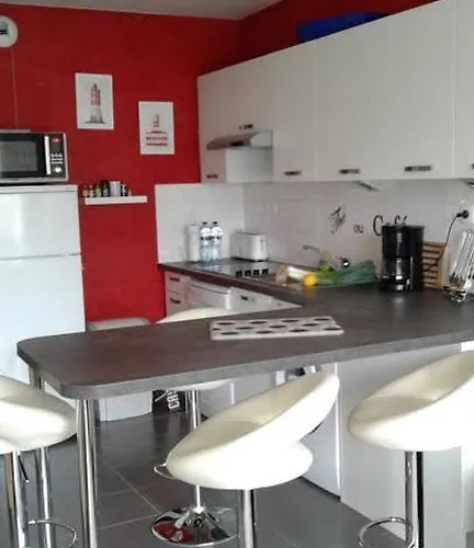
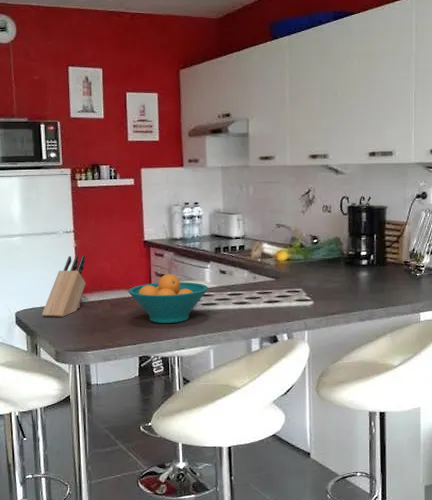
+ knife block [41,255,87,318]
+ fruit bowl [127,273,209,324]
